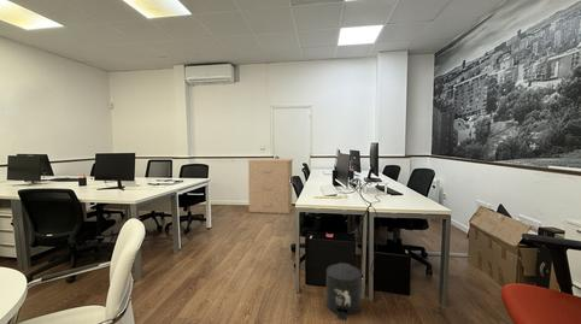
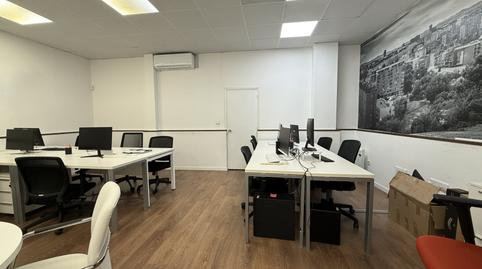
- filing cabinet [246,158,294,214]
- trash bin [325,261,362,322]
